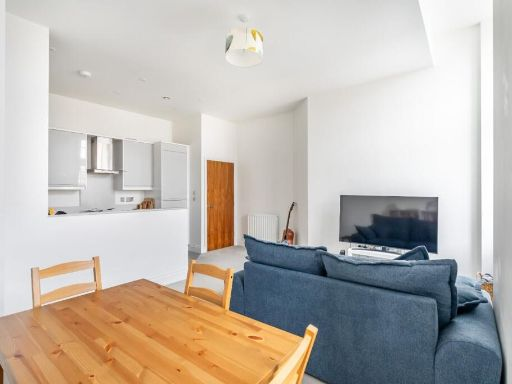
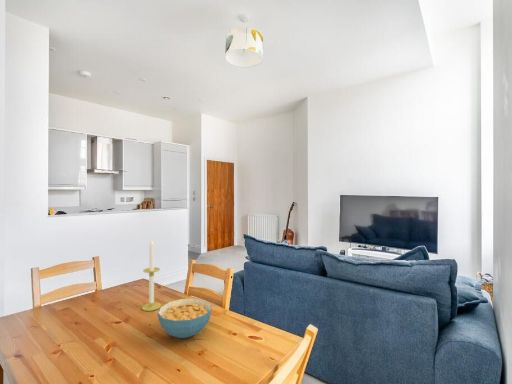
+ candle [141,238,162,312]
+ cereal bowl [157,297,212,339]
